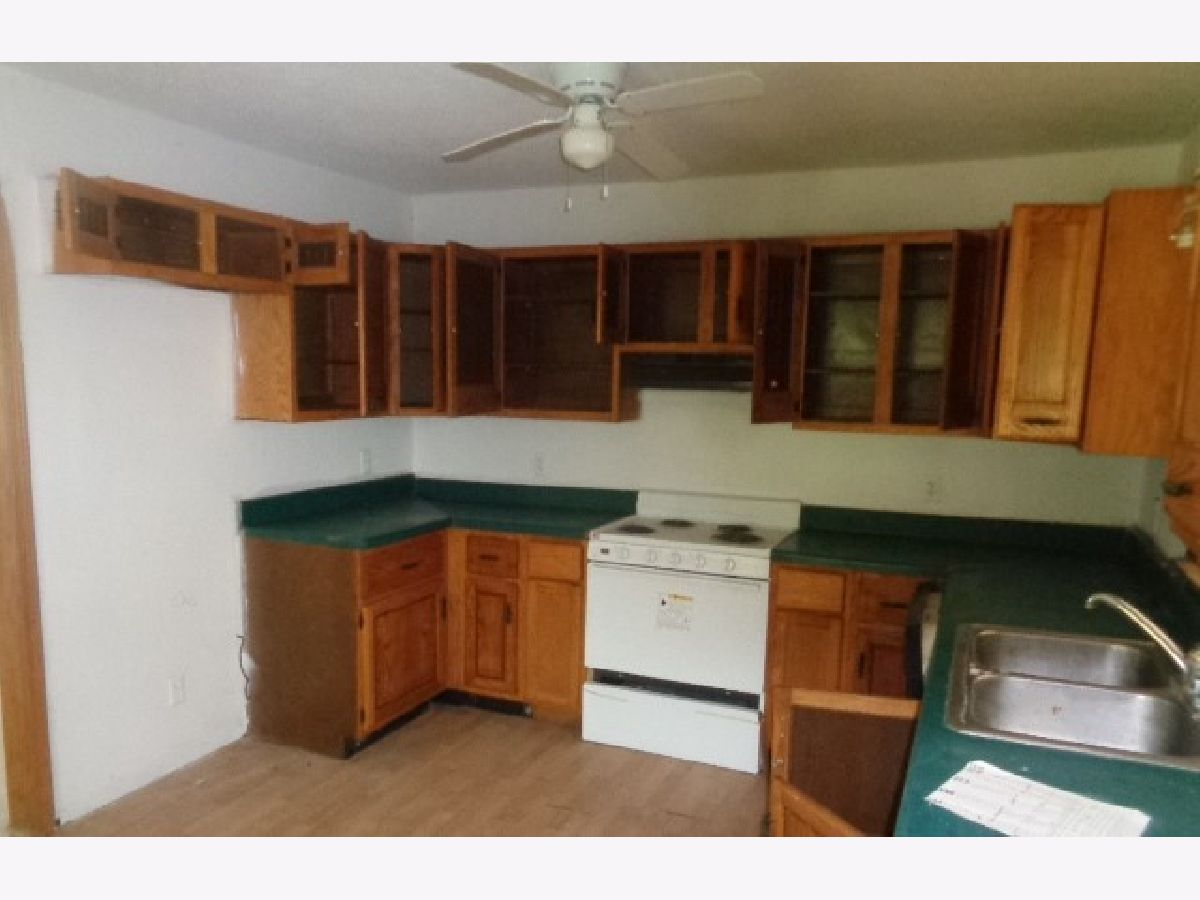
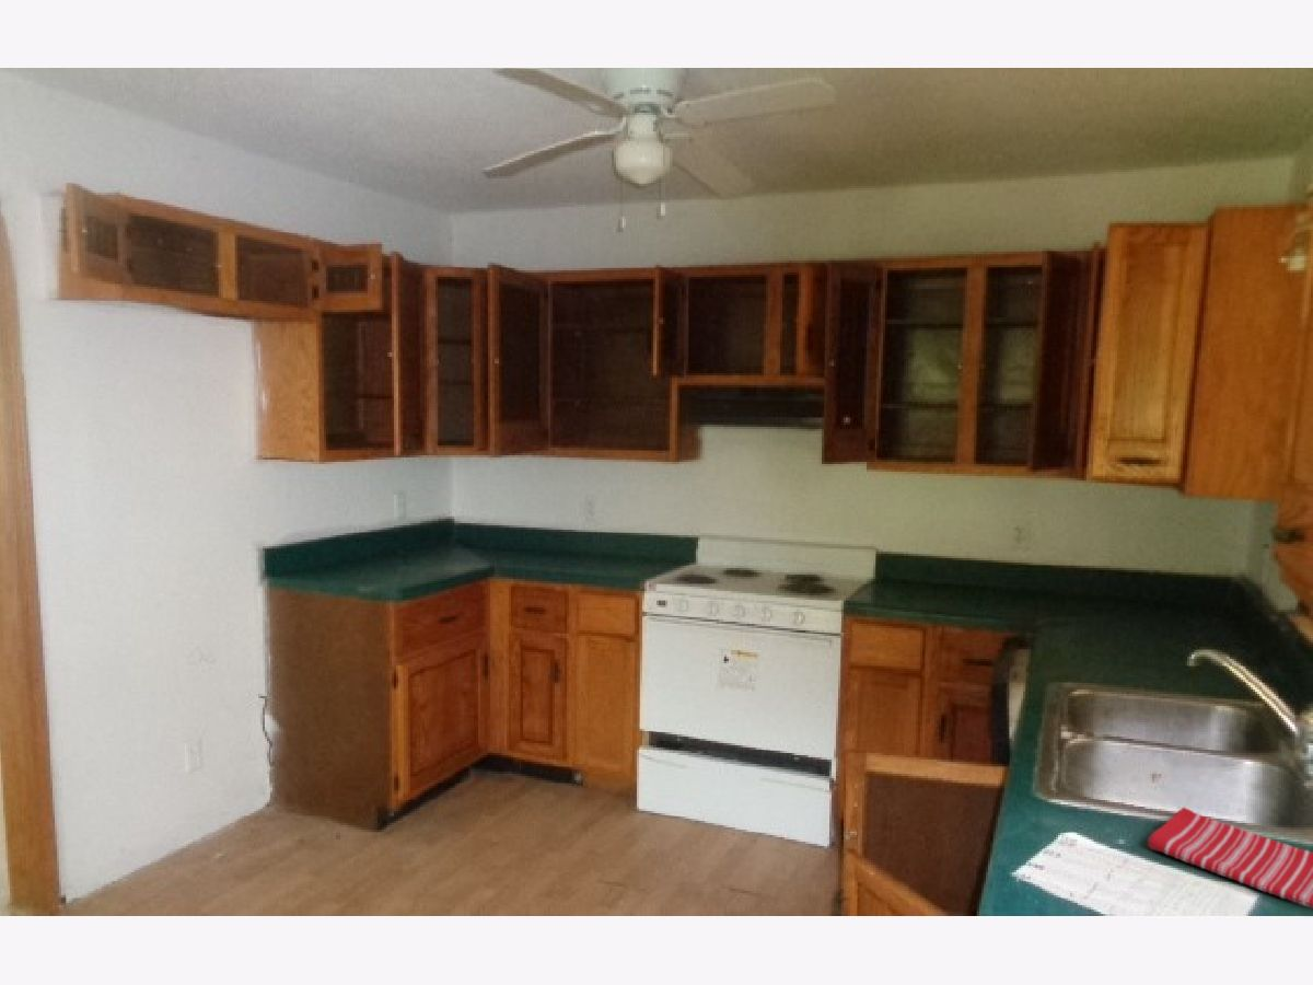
+ dish towel [1147,806,1313,908]
